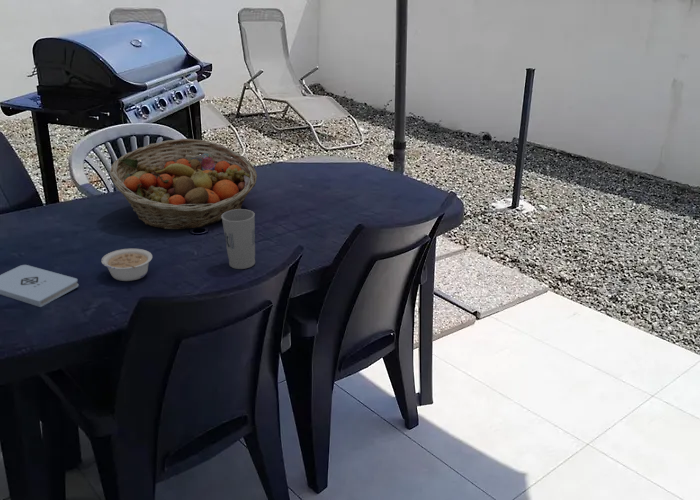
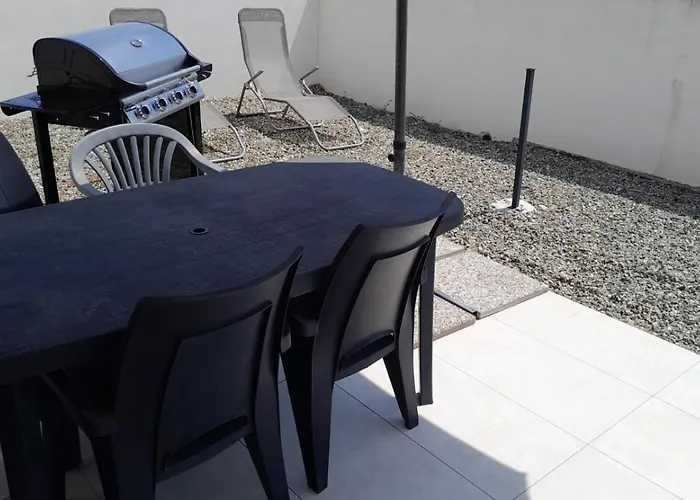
- cup [221,208,256,270]
- notepad [0,264,80,308]
- fruit basket [109,138,258,230]
- legume [101,248,153,282]
